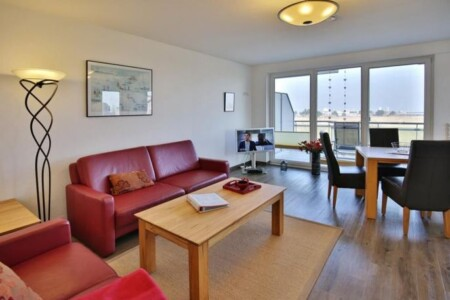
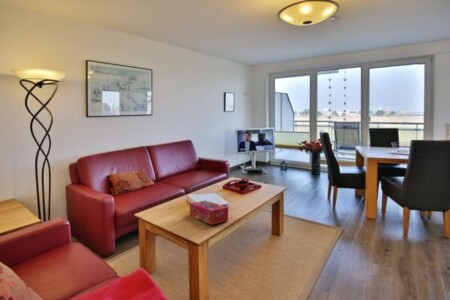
+ tissue box [189,200,229,226]
